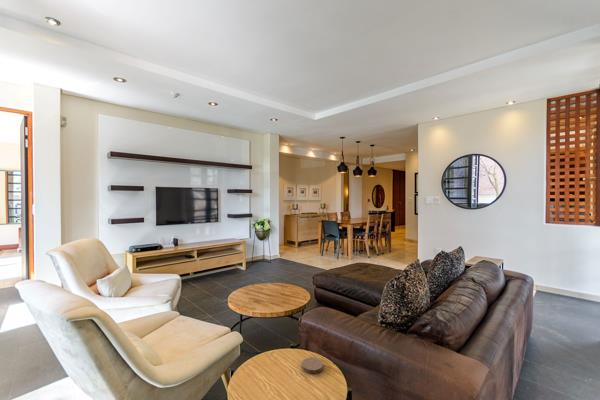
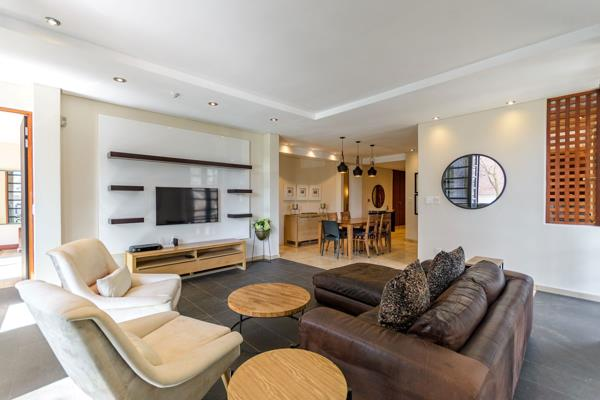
- coaster [301,356,324,374]
